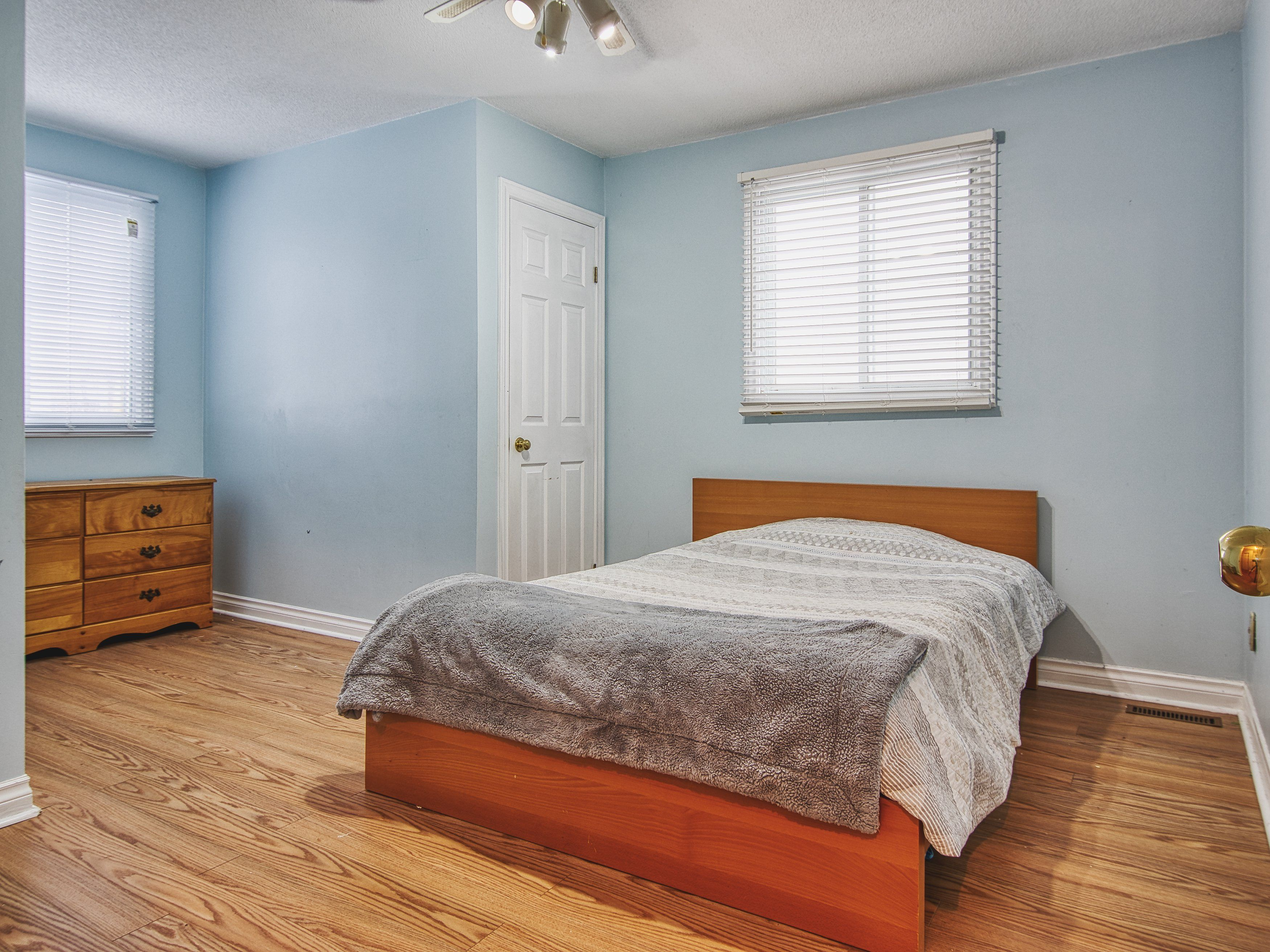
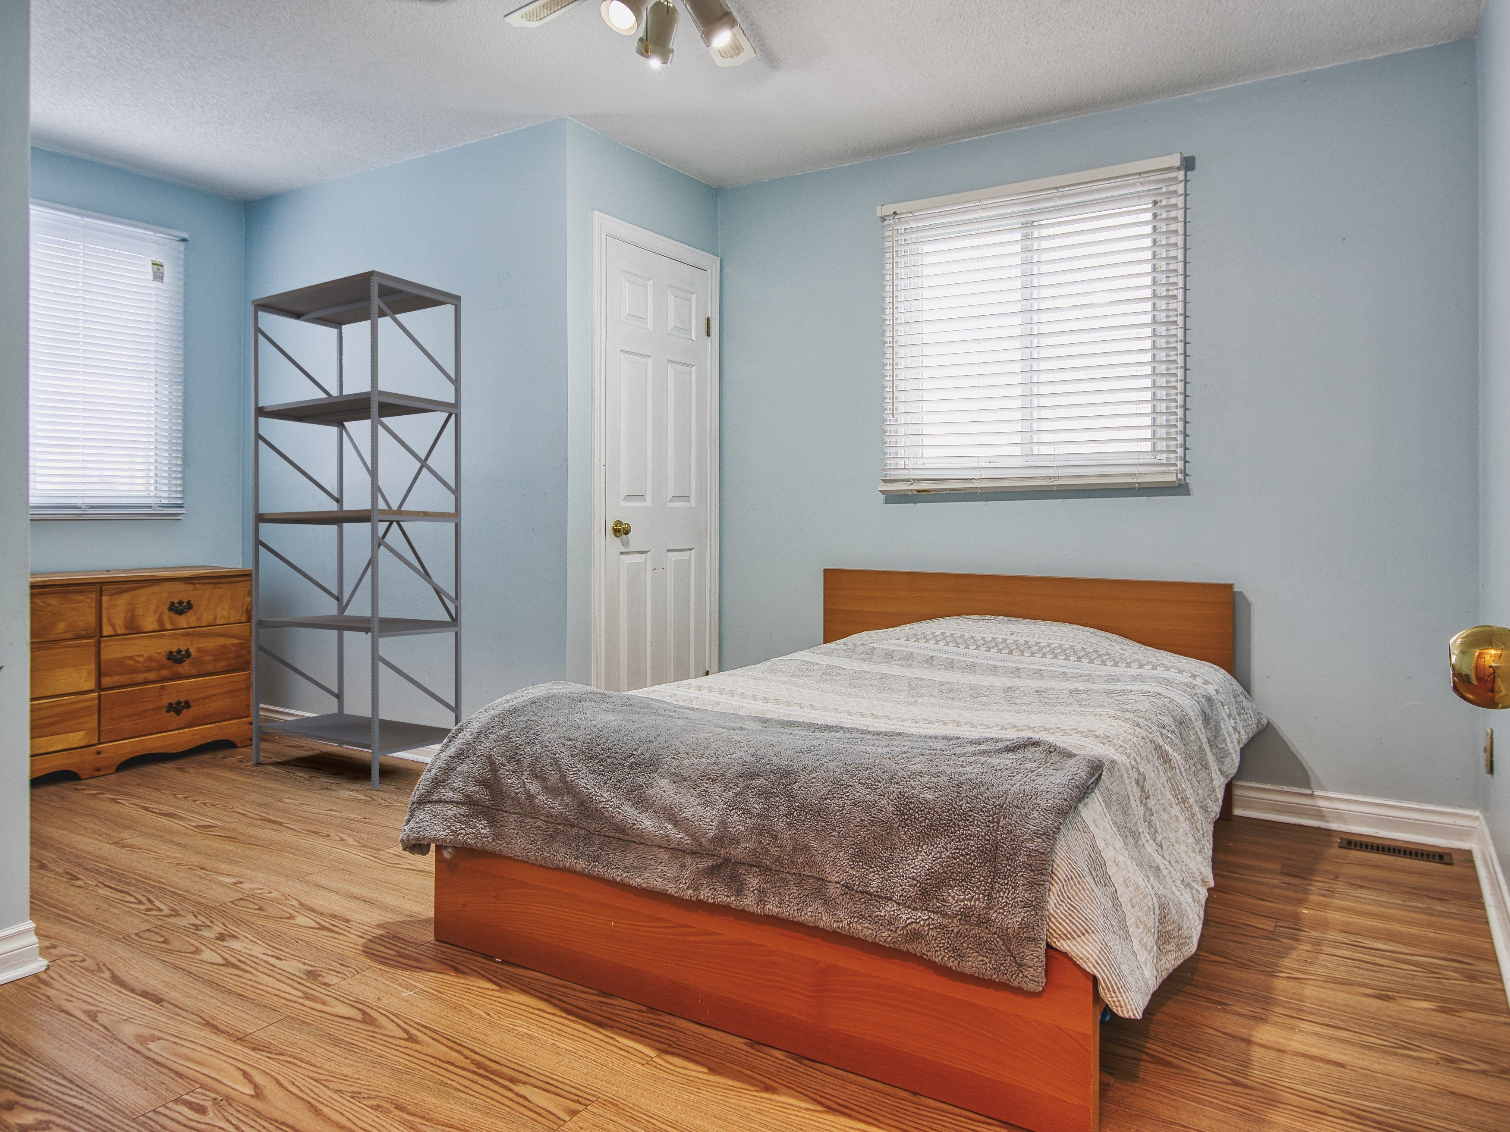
+ shelving unit [251,270,463,788]
